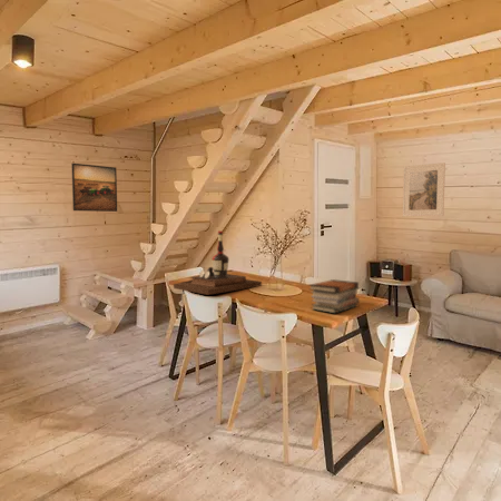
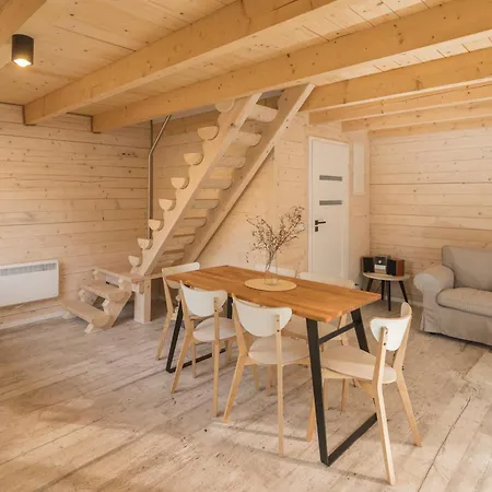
- book stack [307,278,361,314]
- wine bottle [173,230,263,296]
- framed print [402,161,446,217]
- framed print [70,163,118,213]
